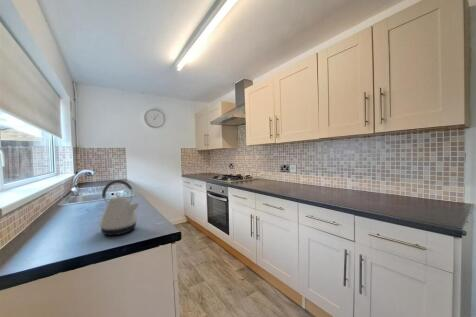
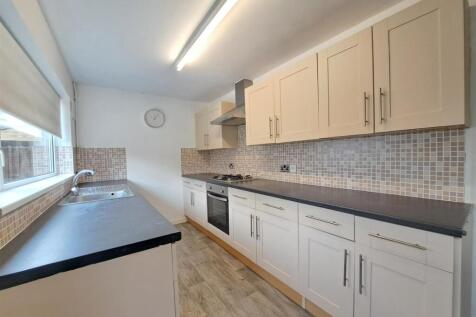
- kettle [98,179,140,236]
